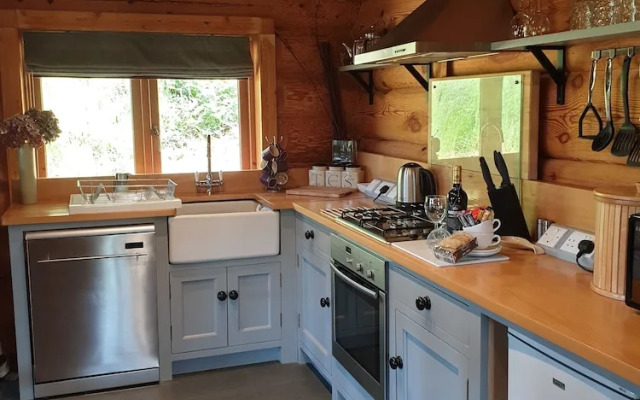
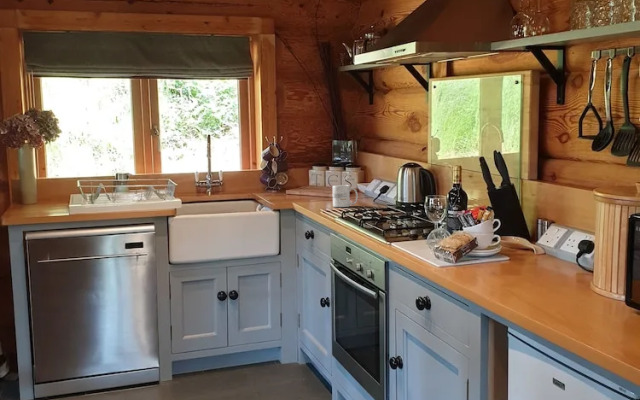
+ mug [331,184,359,208]
